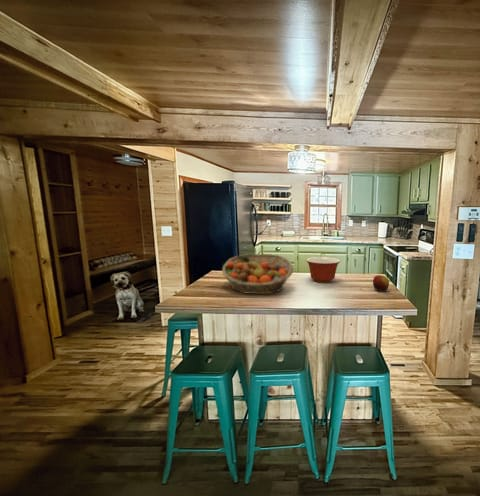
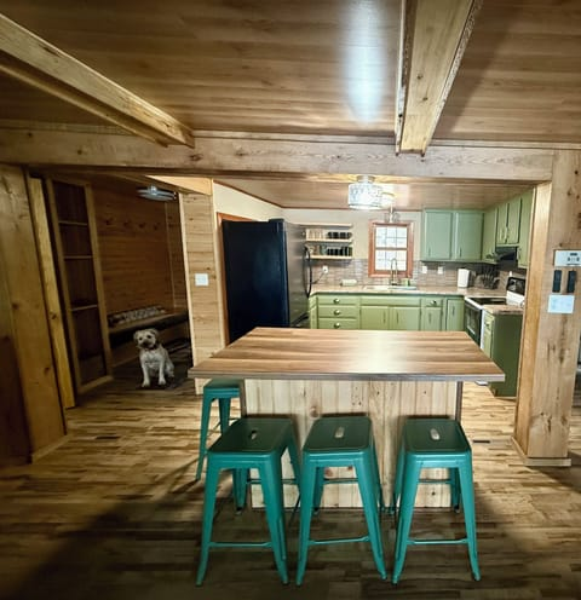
- fruit basket [221,253,294,295]
- mixing bowl [305,256,341,284]
- apple [372,274,390,292]
